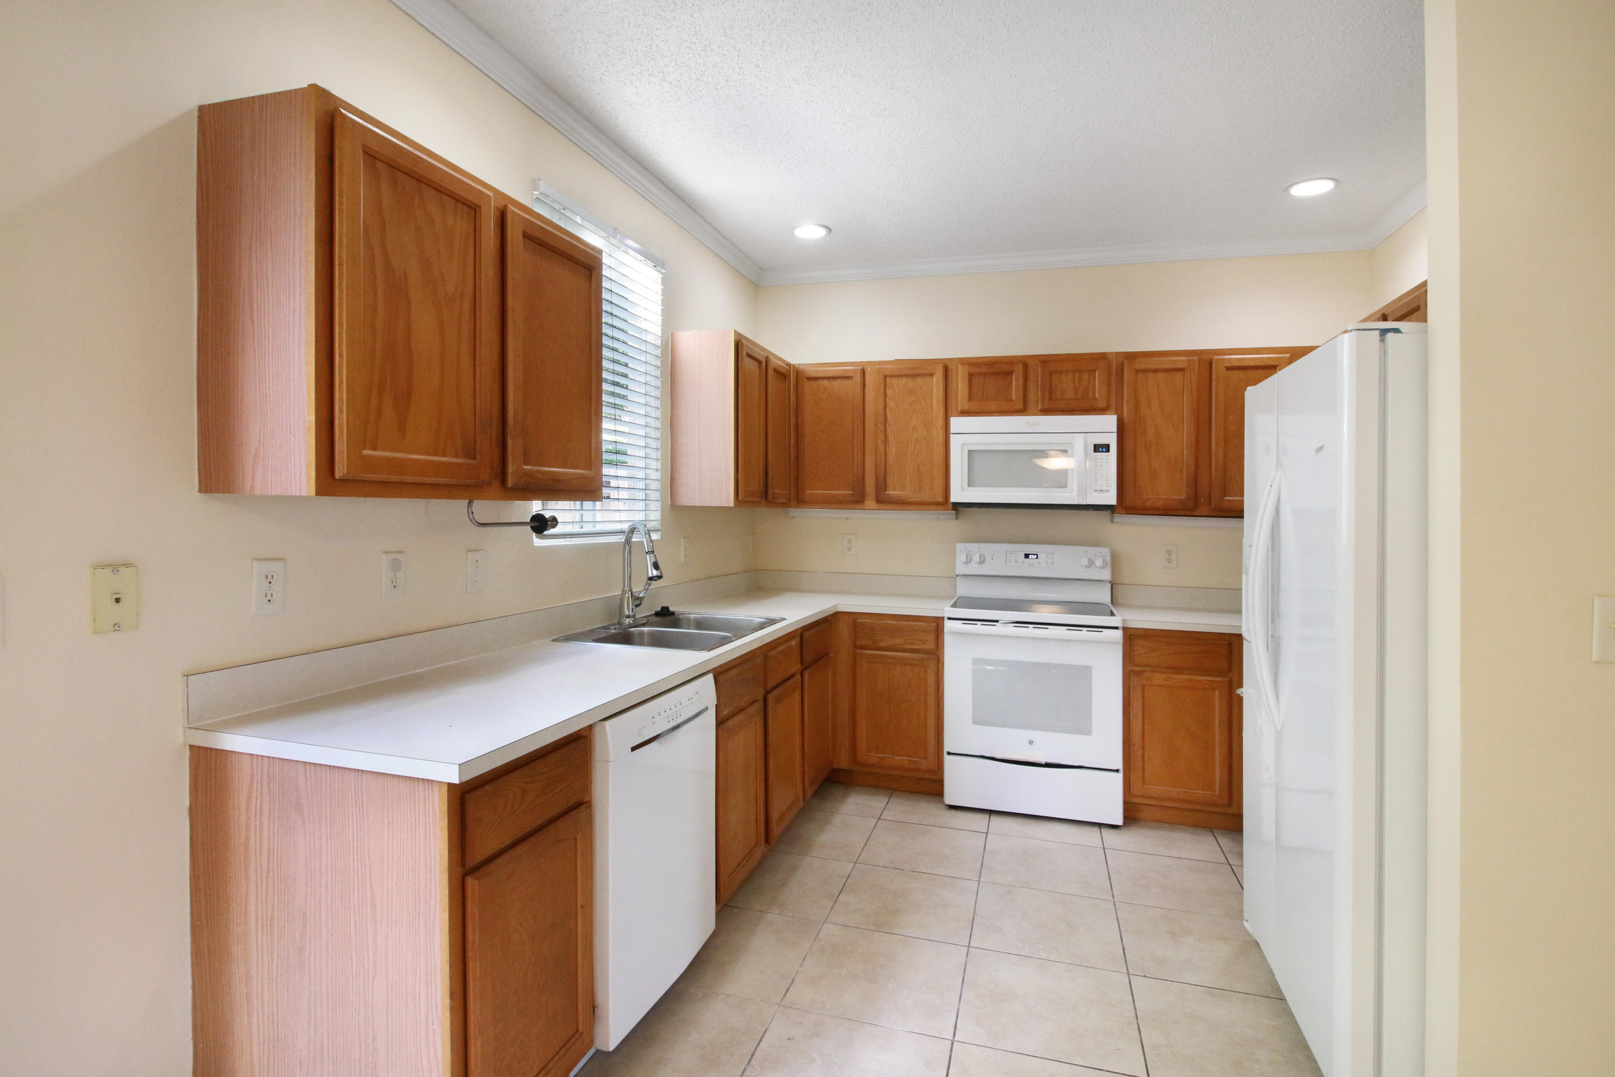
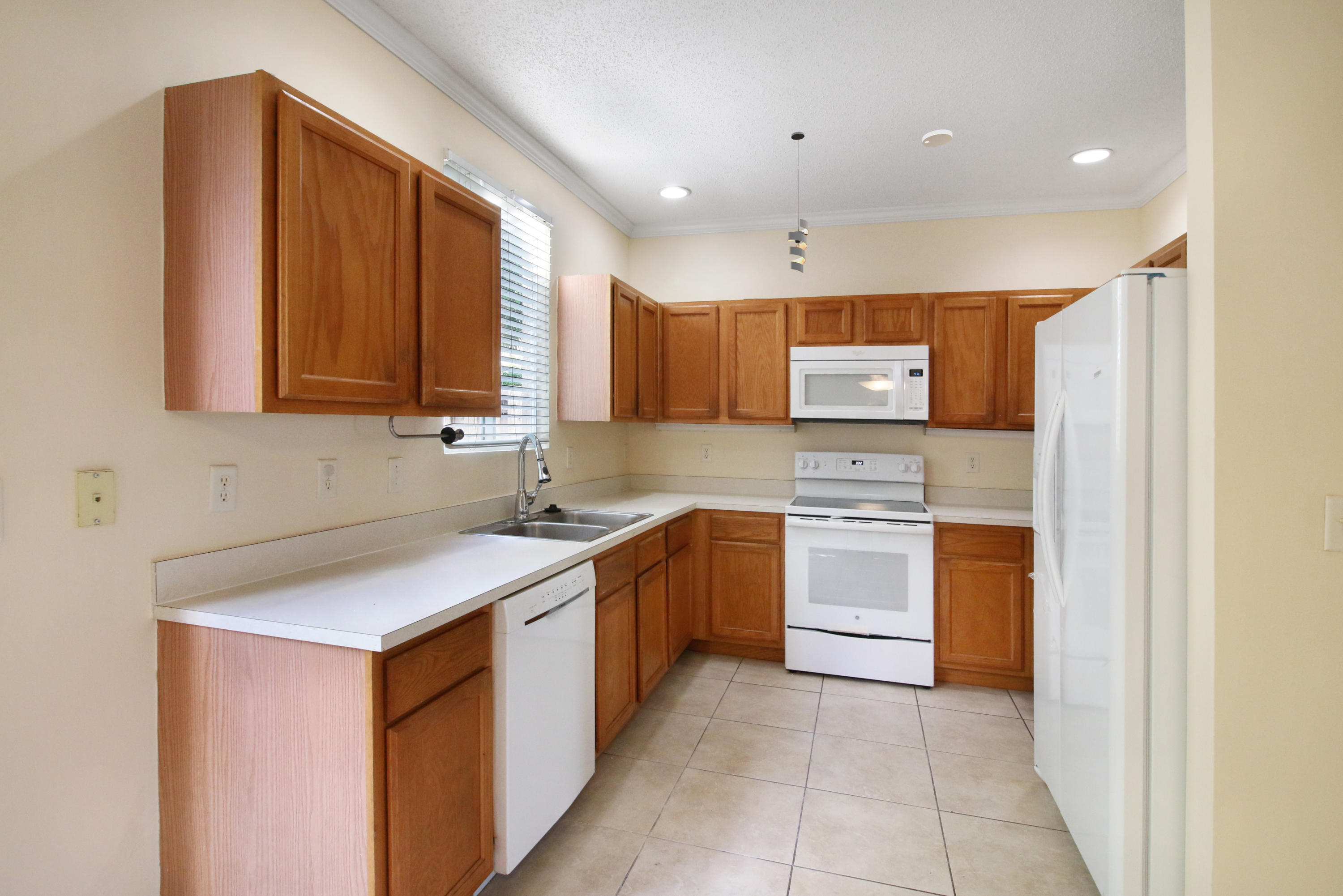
+ pendant light [787,131,809,273]
+ smoke detector [922,129,953,147]
